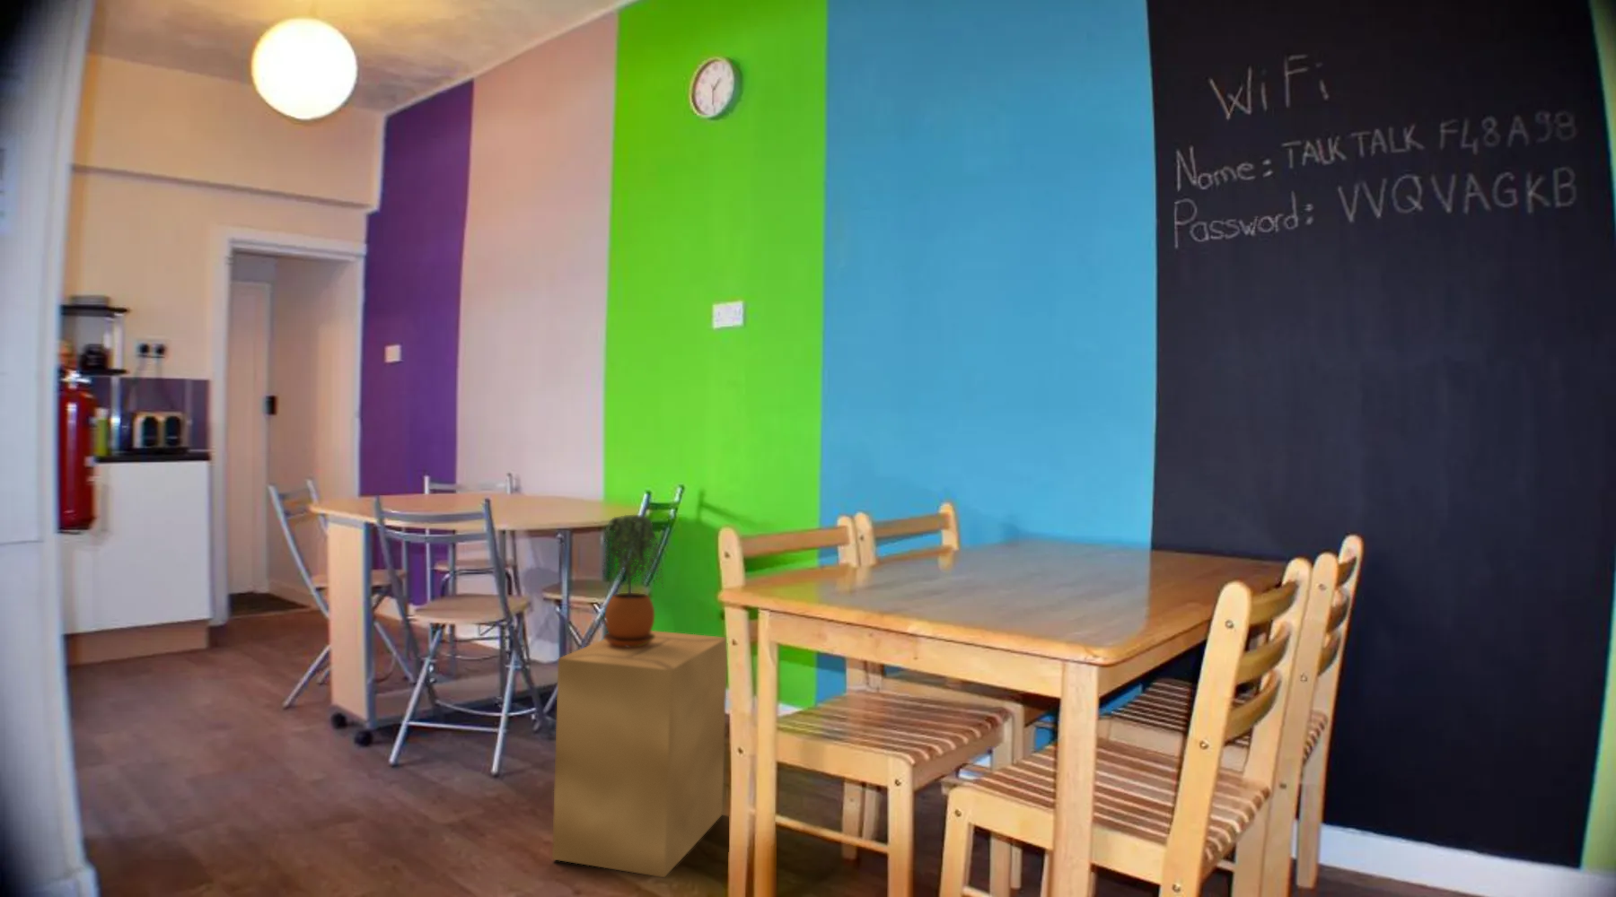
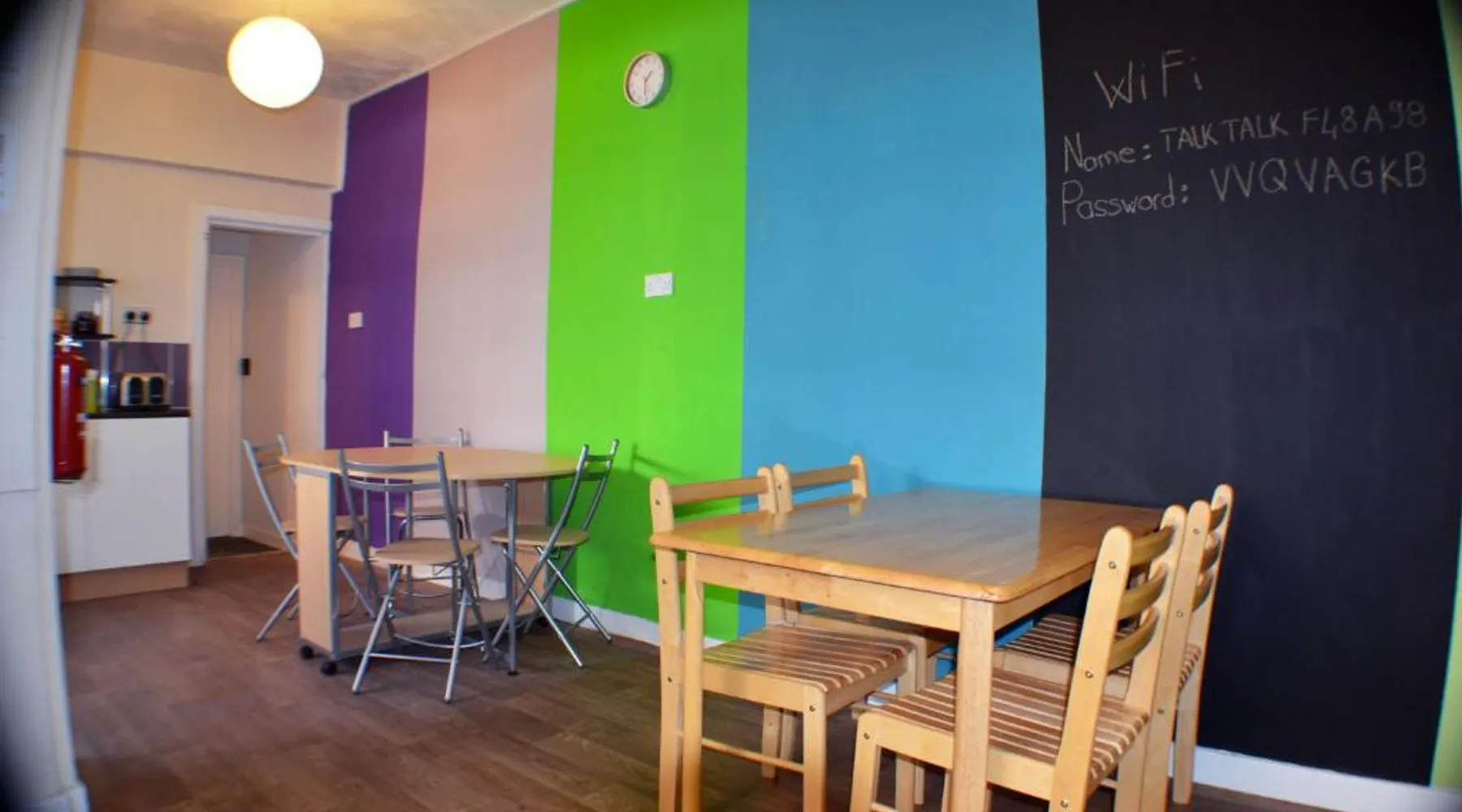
- potted plant [601,513,664,647]
- cardboard box [552,630,728,878]
